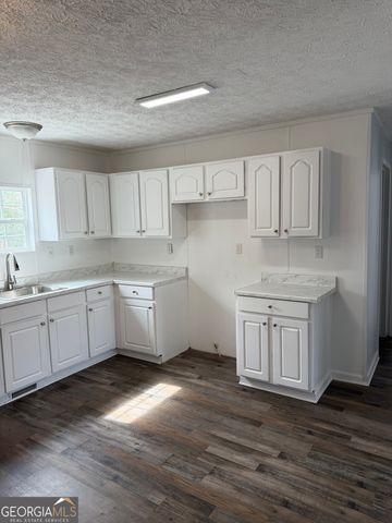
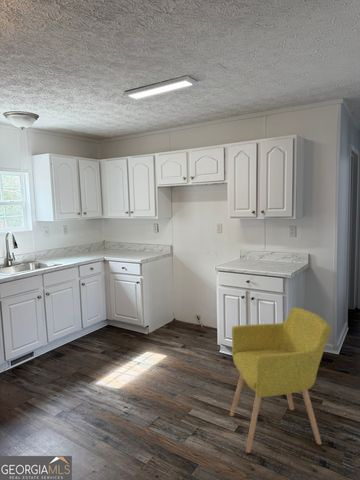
+ chair [229,307,332,454]
